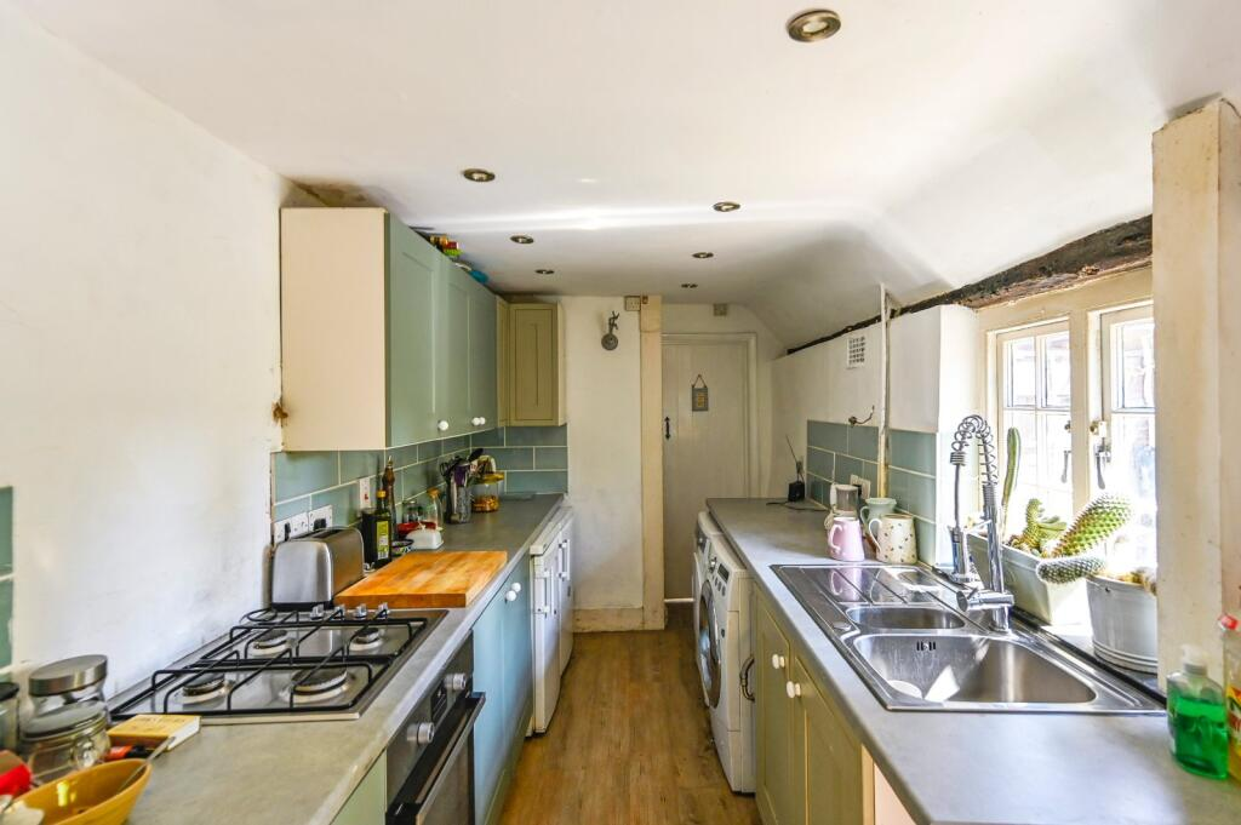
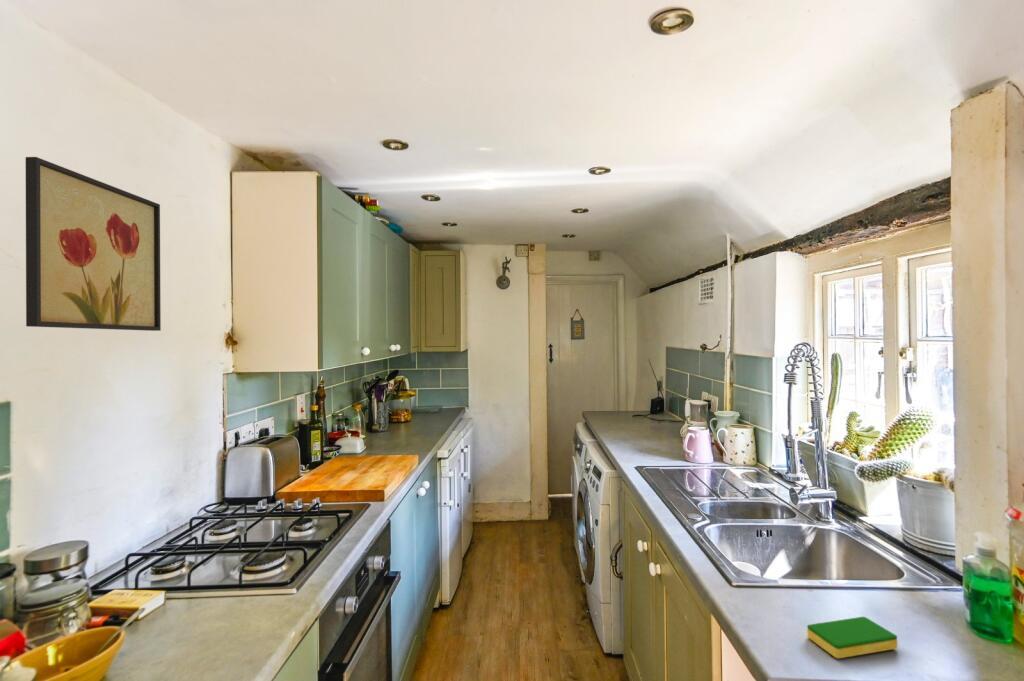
+ dish sponge [806,616,898,659]
+ wall art [25,156,162,332]
